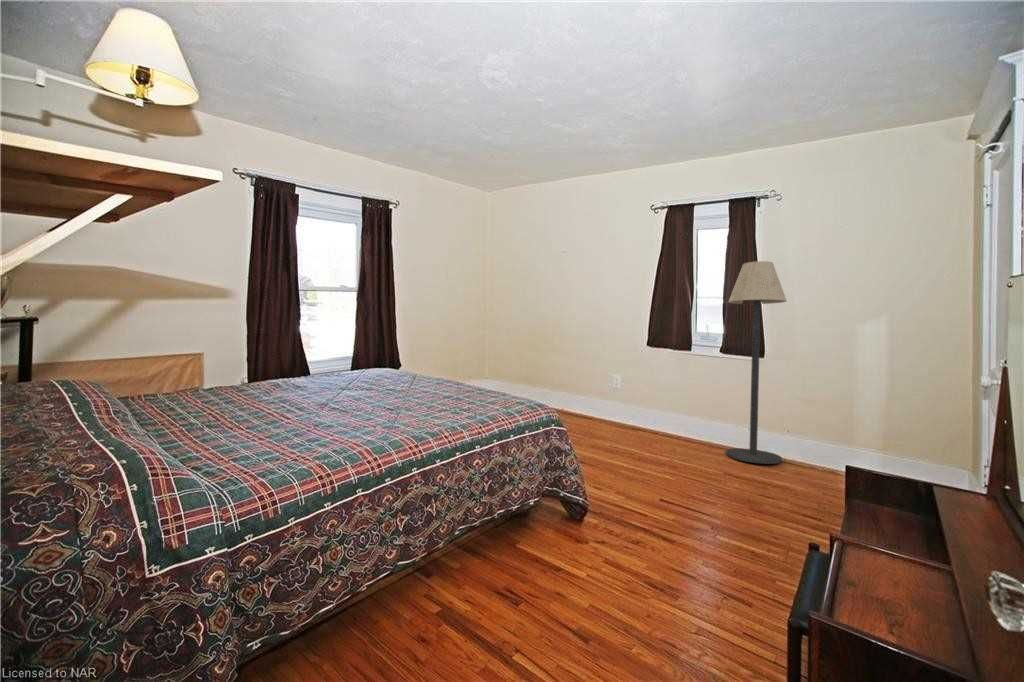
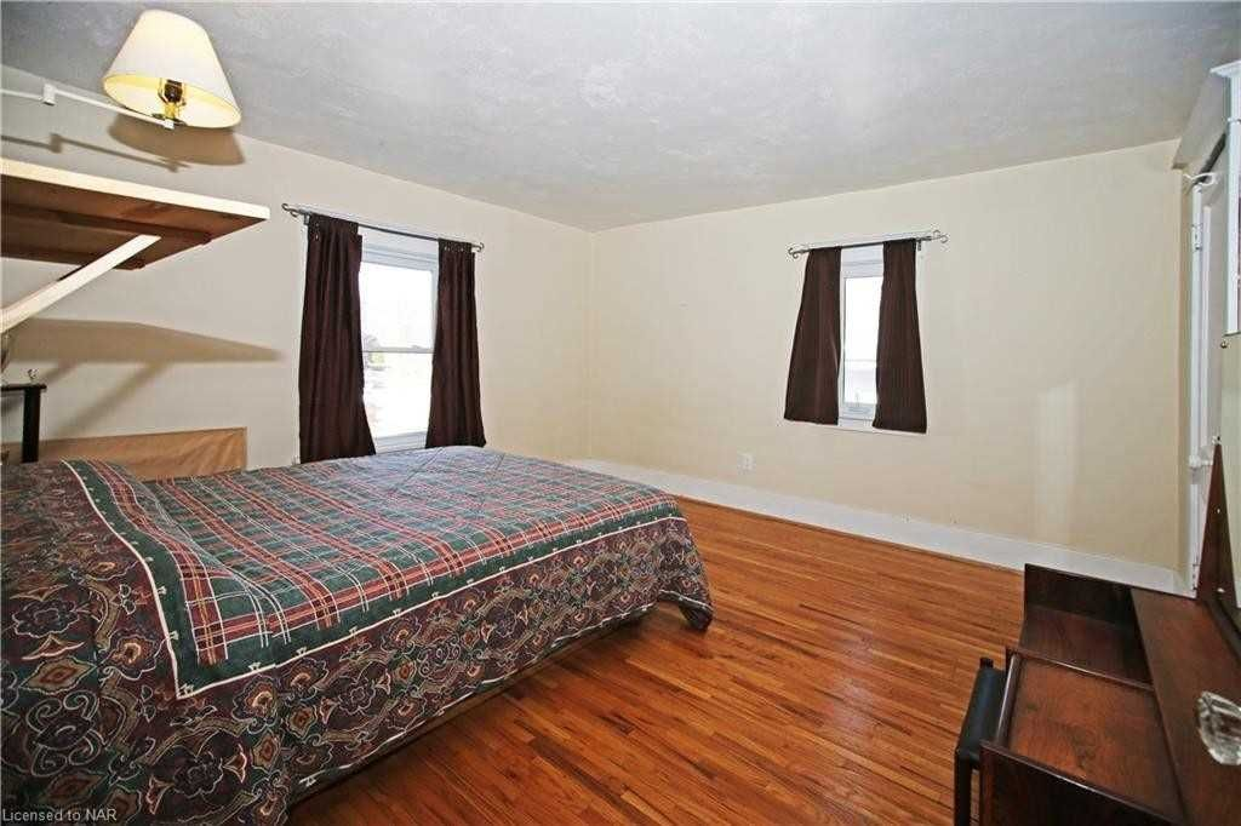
- floor lamp [725,260,788,465]
